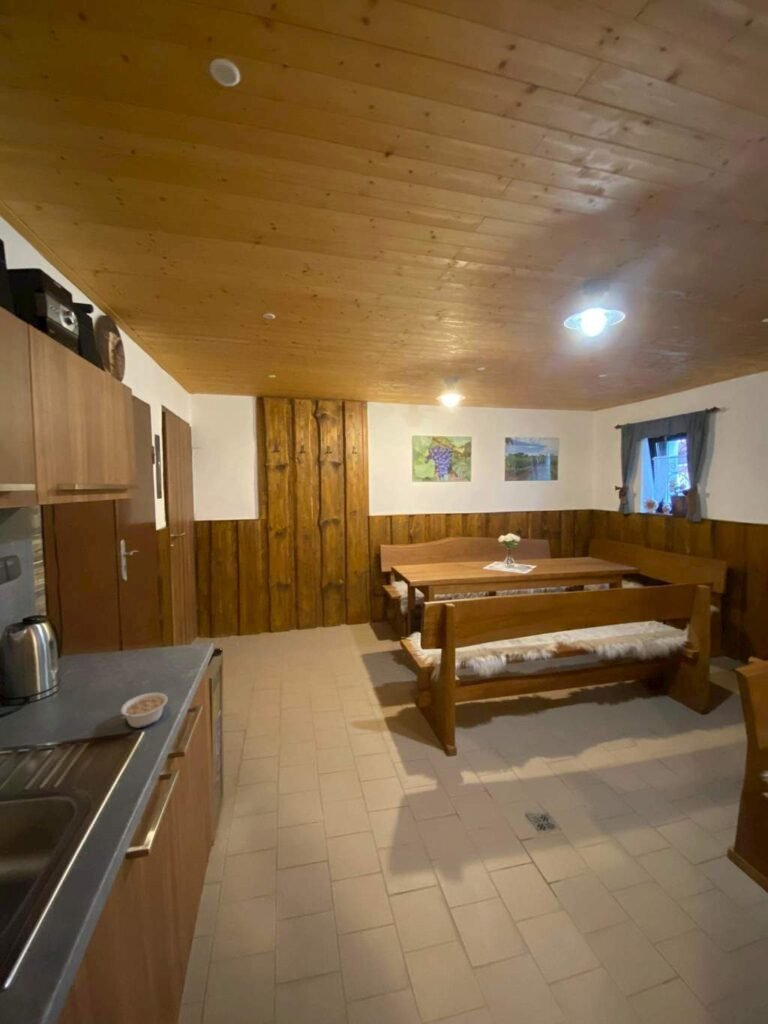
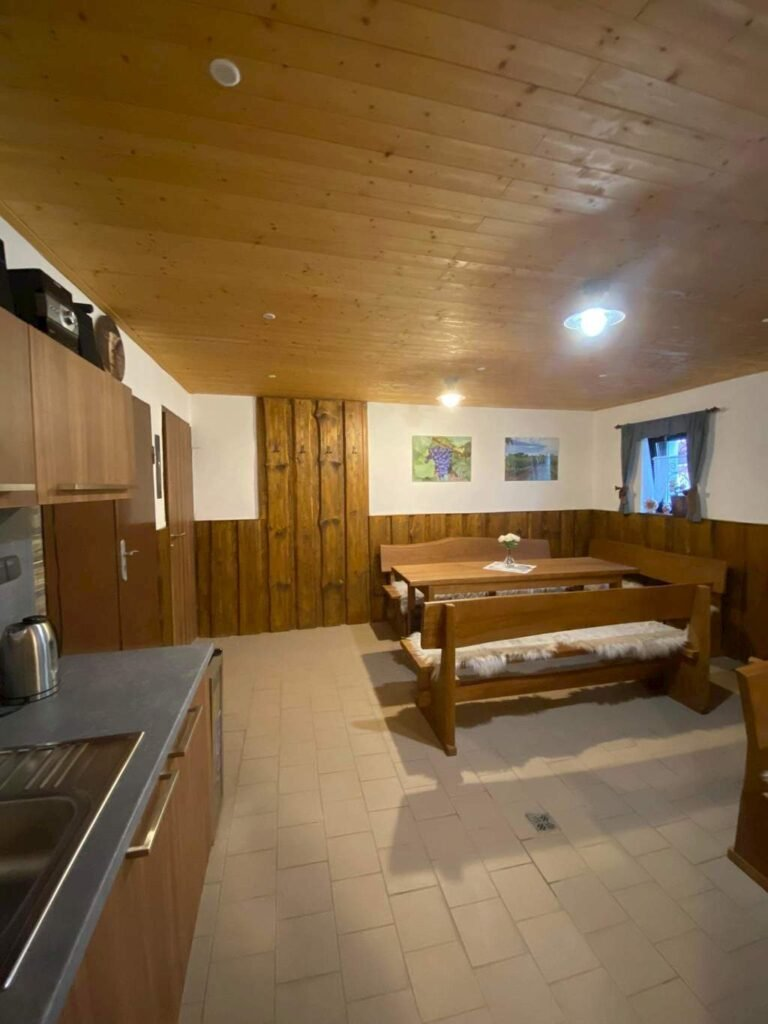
- legume [119,691,169,729]
